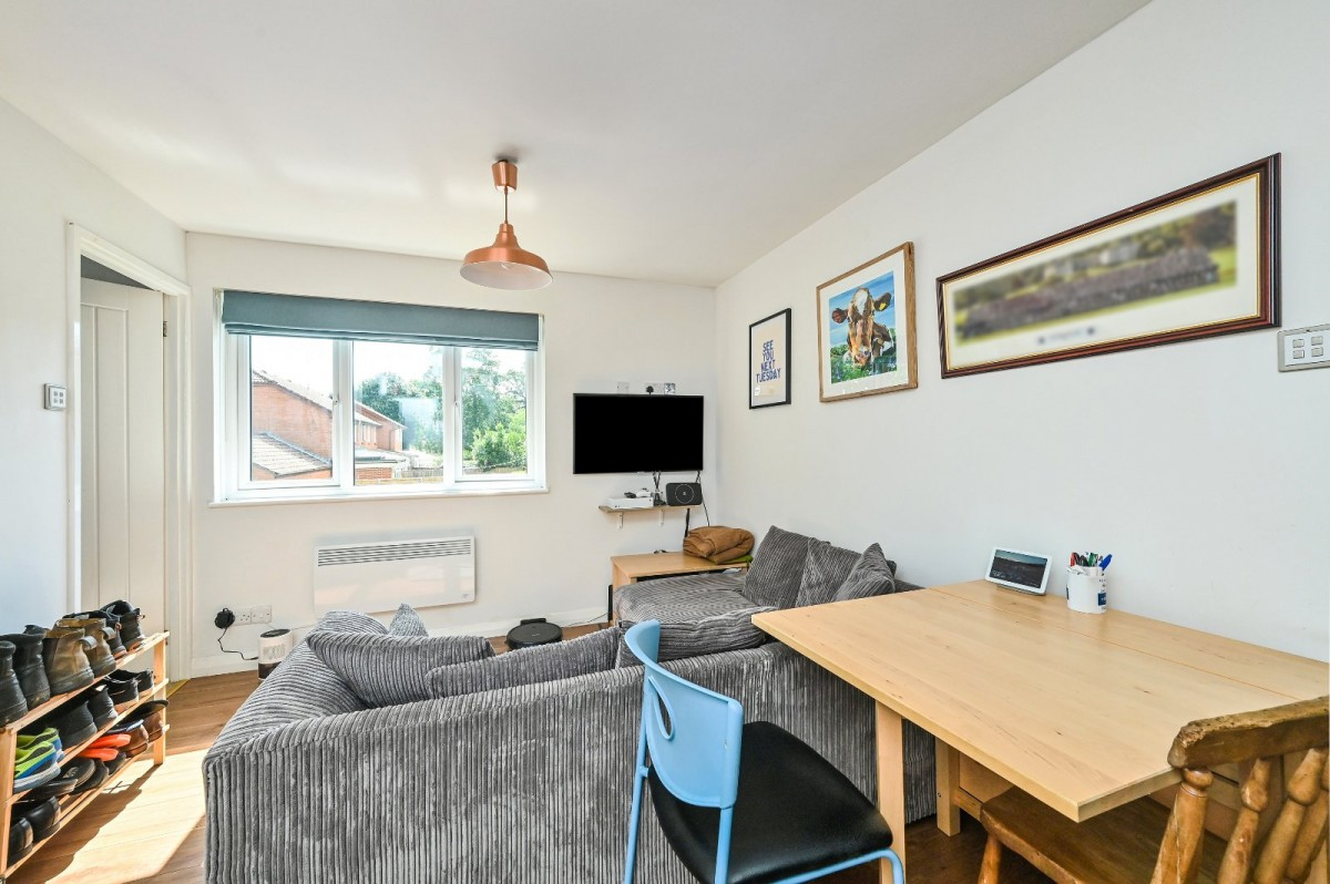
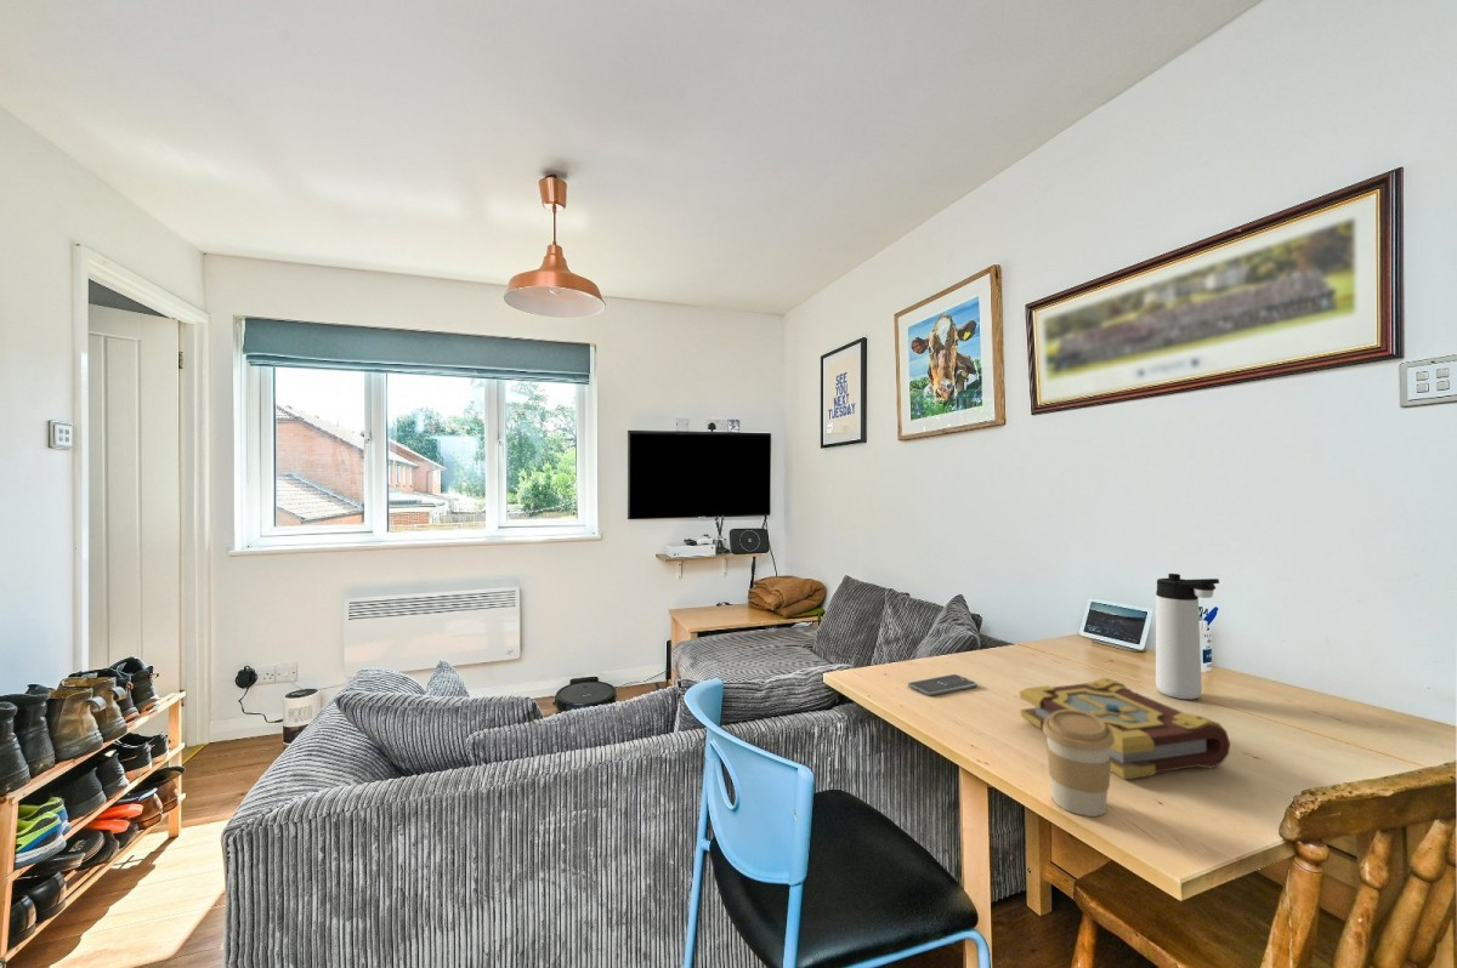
+ smartphone [907,673,979,696]
+ book [1019,677,1231,781]
+ coffee cup [1042,710,1115,818]
+ thermos bottle [1155,573,1220,701]
